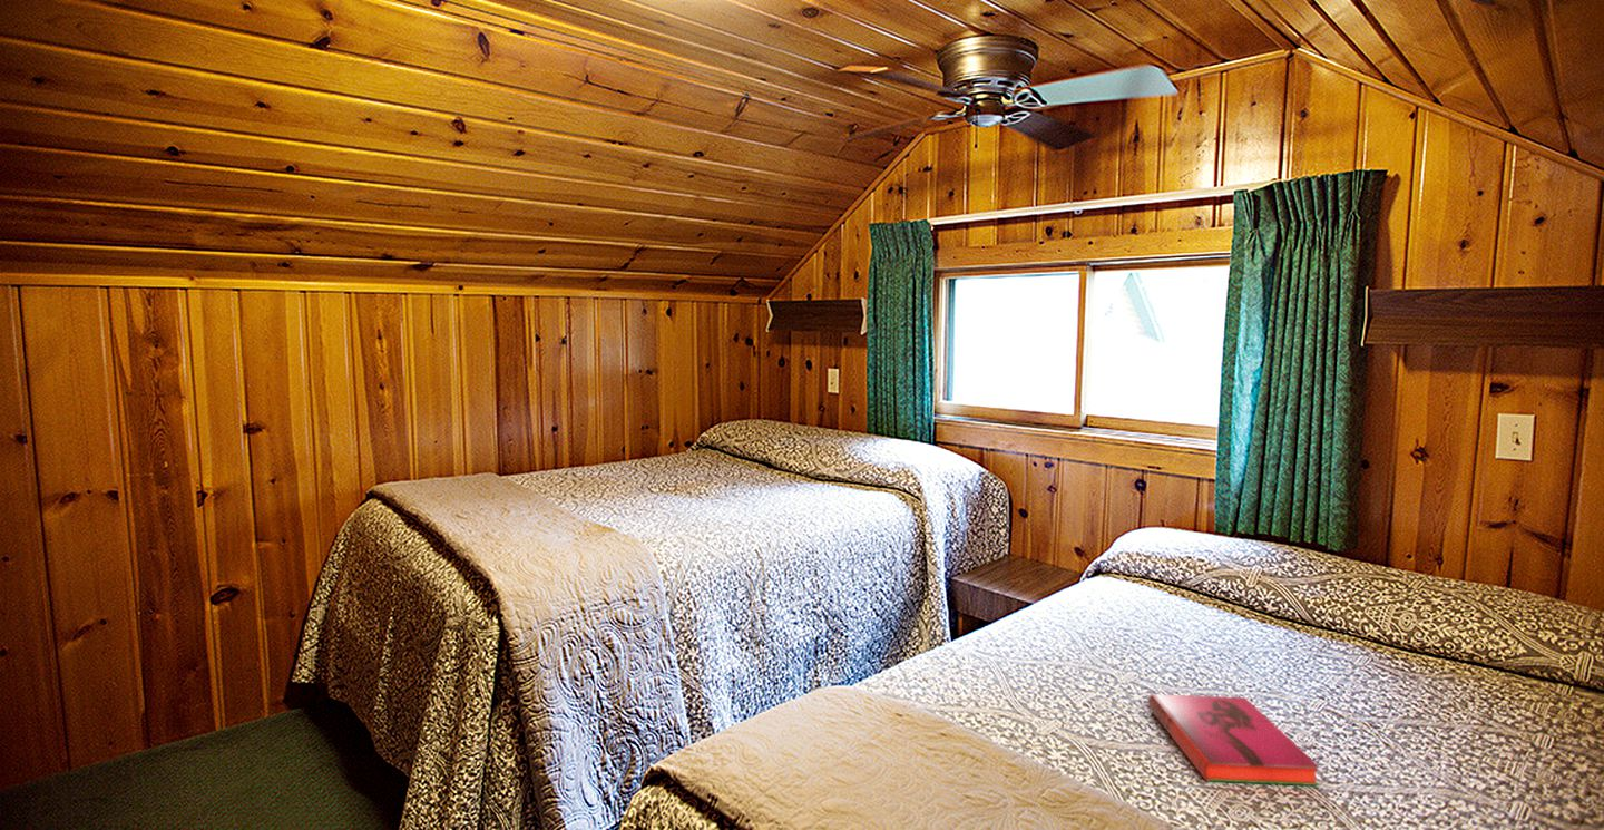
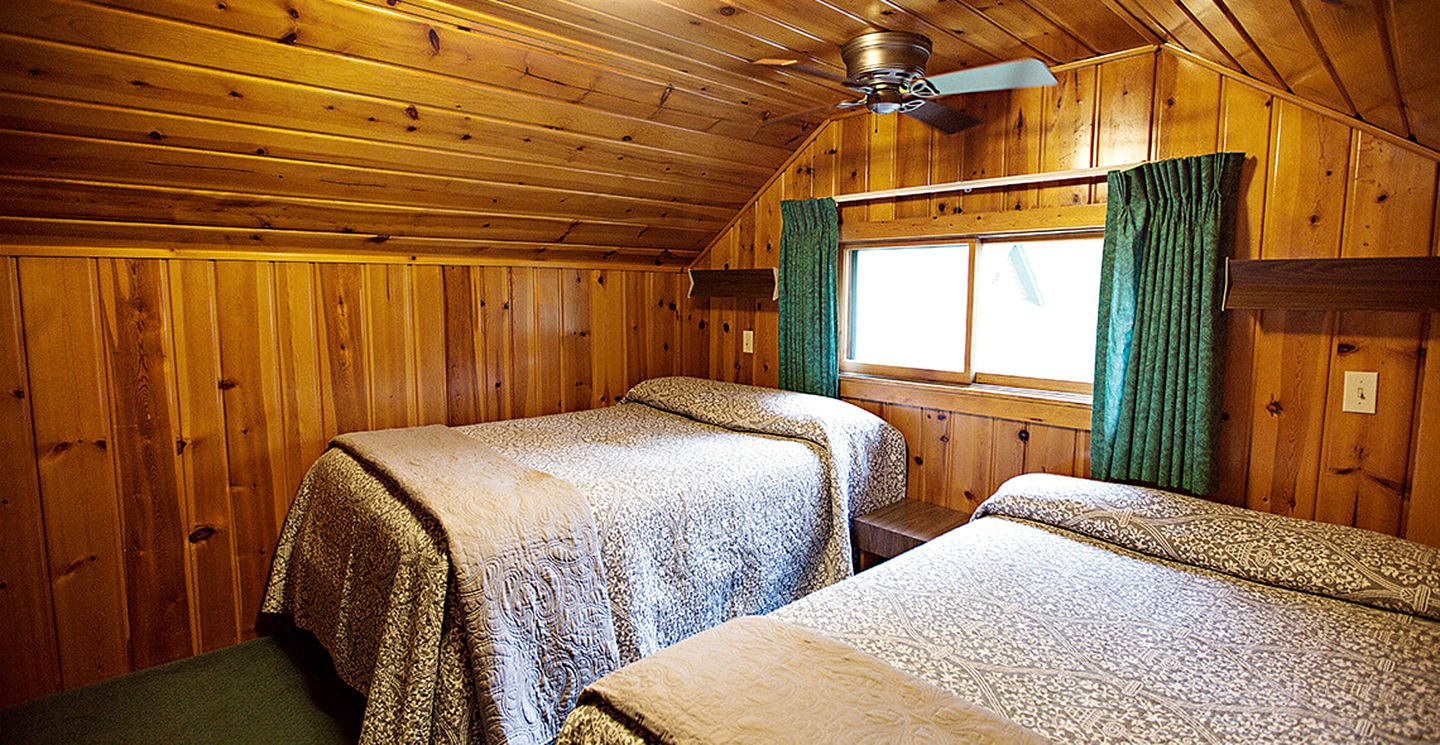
- hardback book [1147,693,1321,787]
